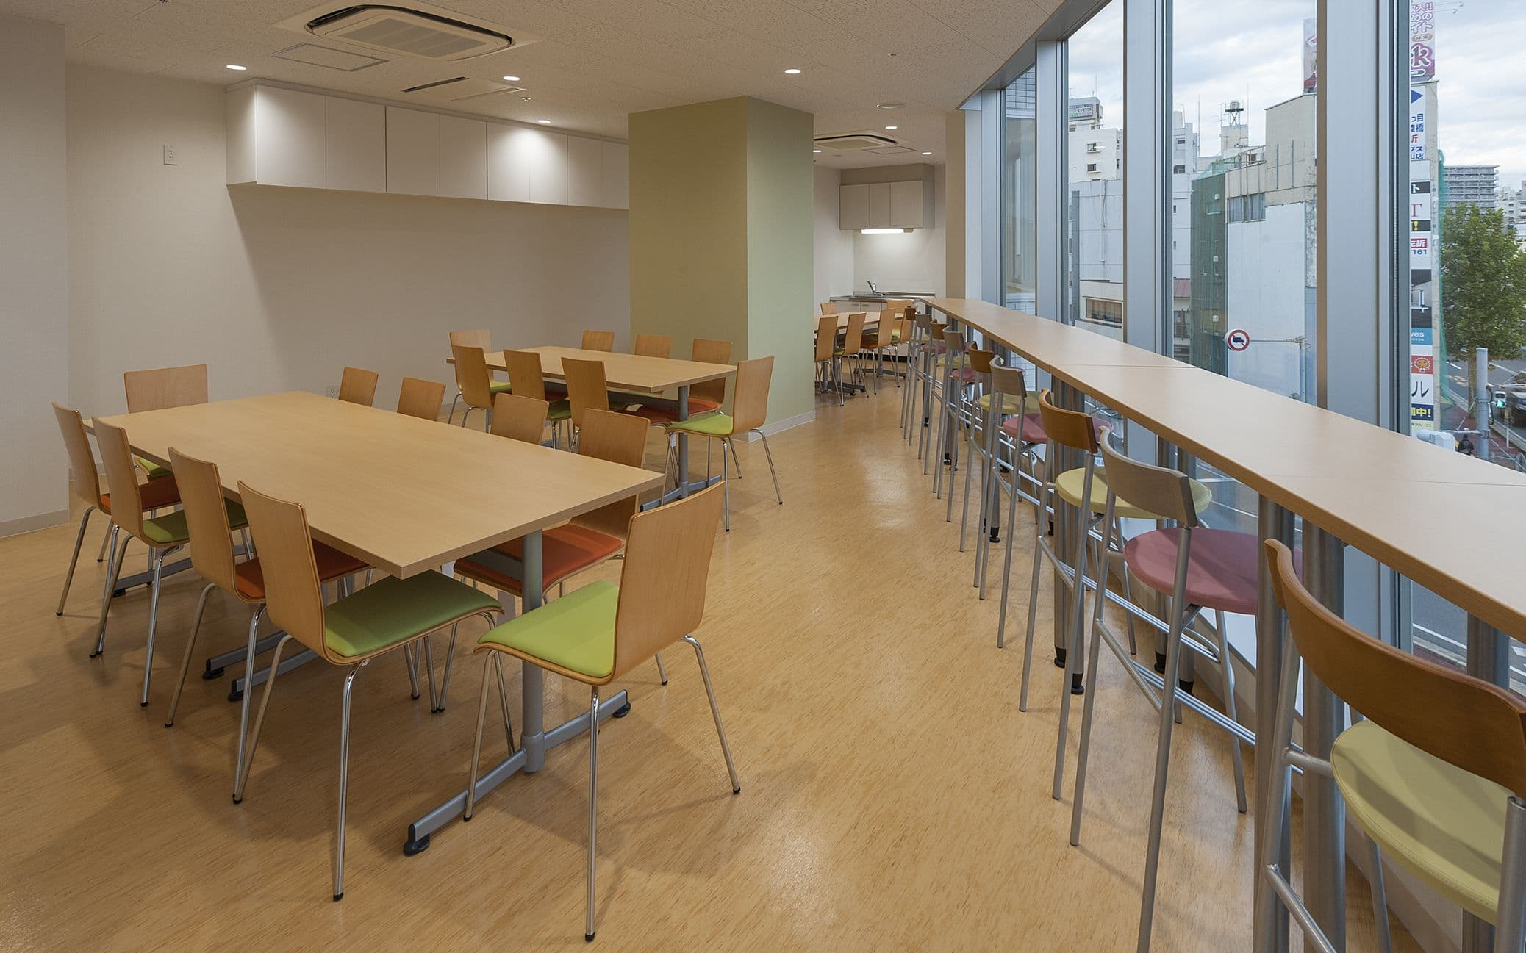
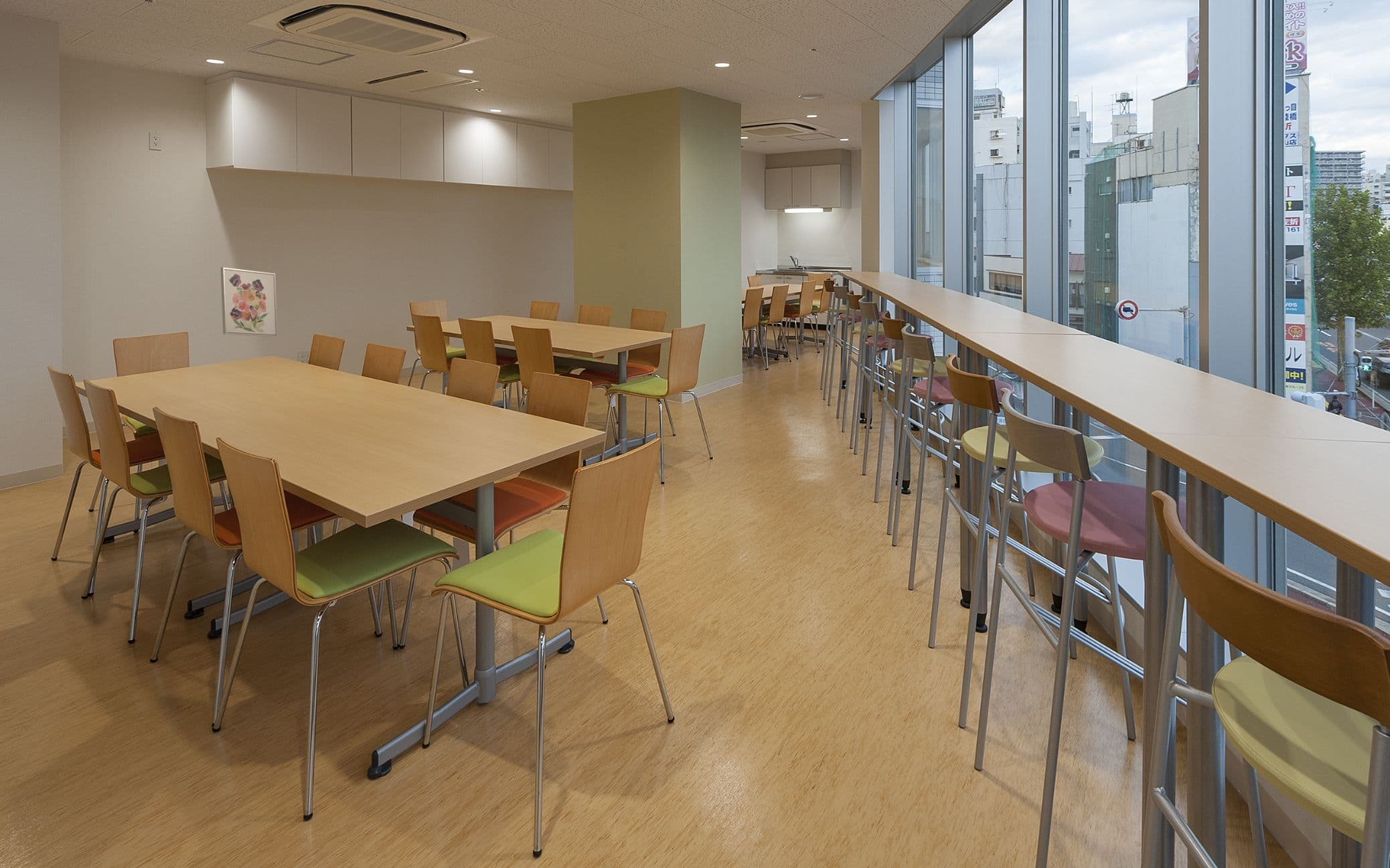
+ wall art [220,266,278,337]
